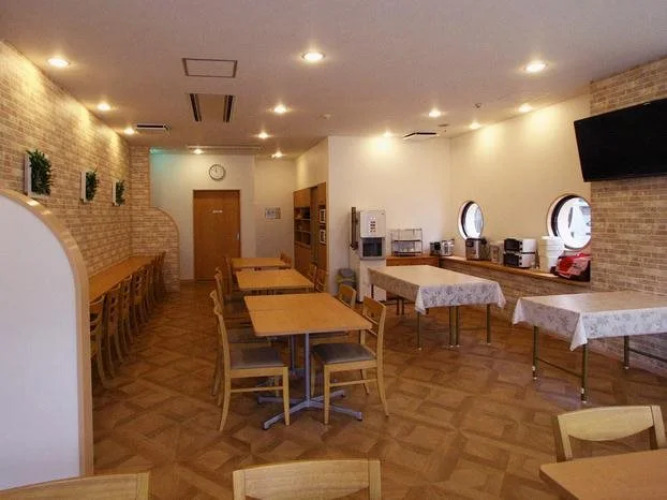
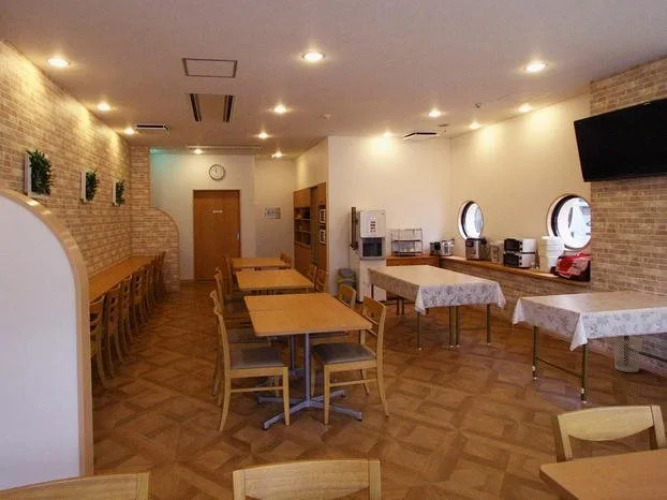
+ wastebasket [612,336,644,373]
